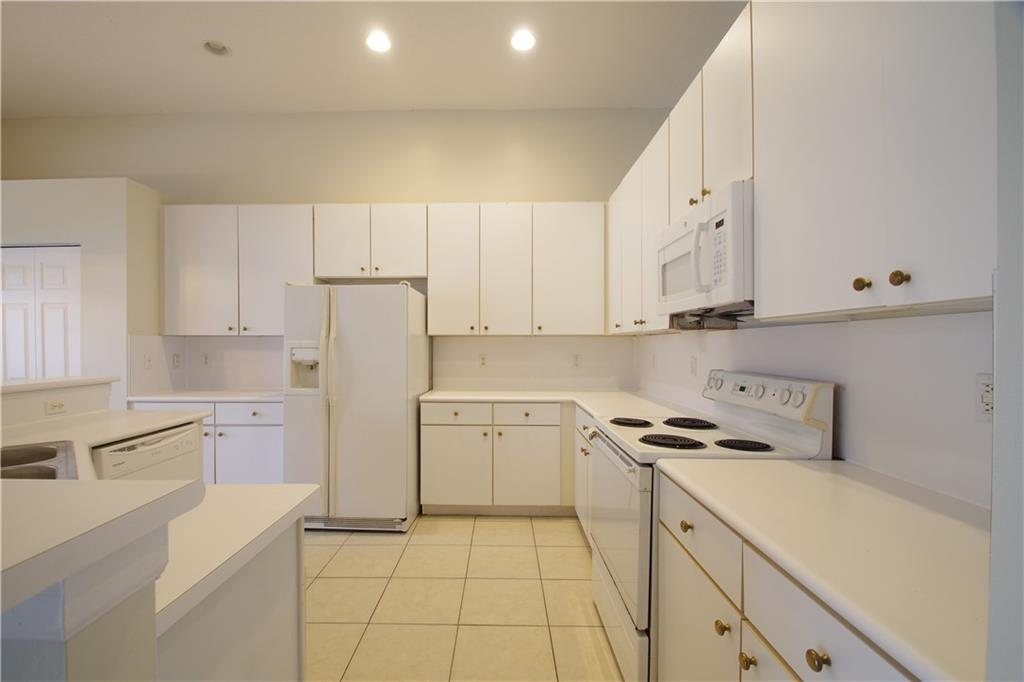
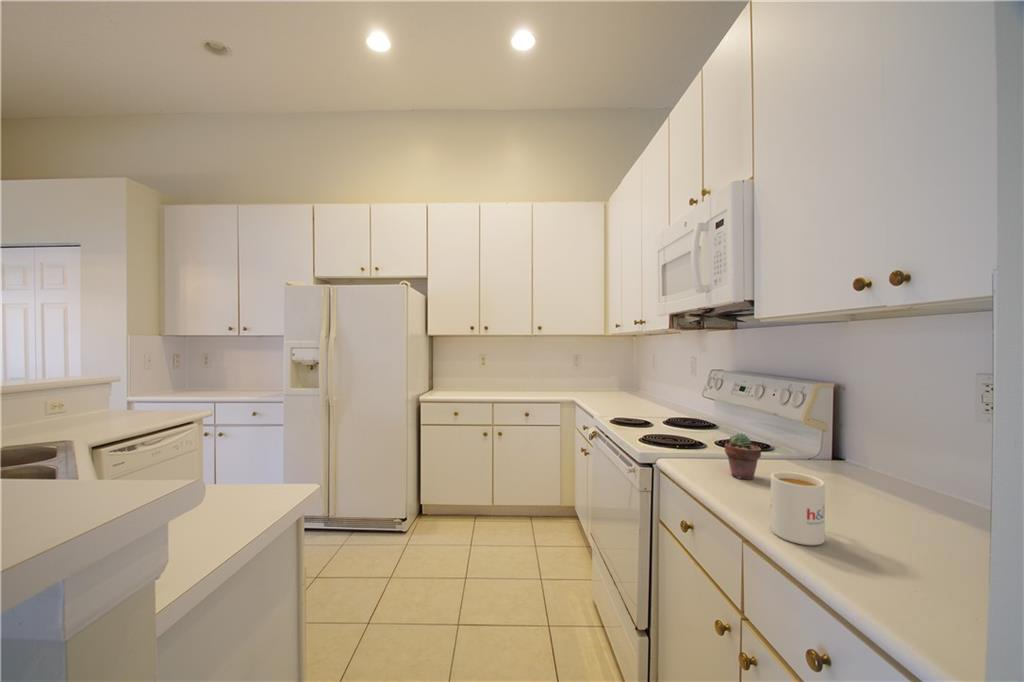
+ mug [770,471,826,546]
+ potted succulent [724,432,762,480]
